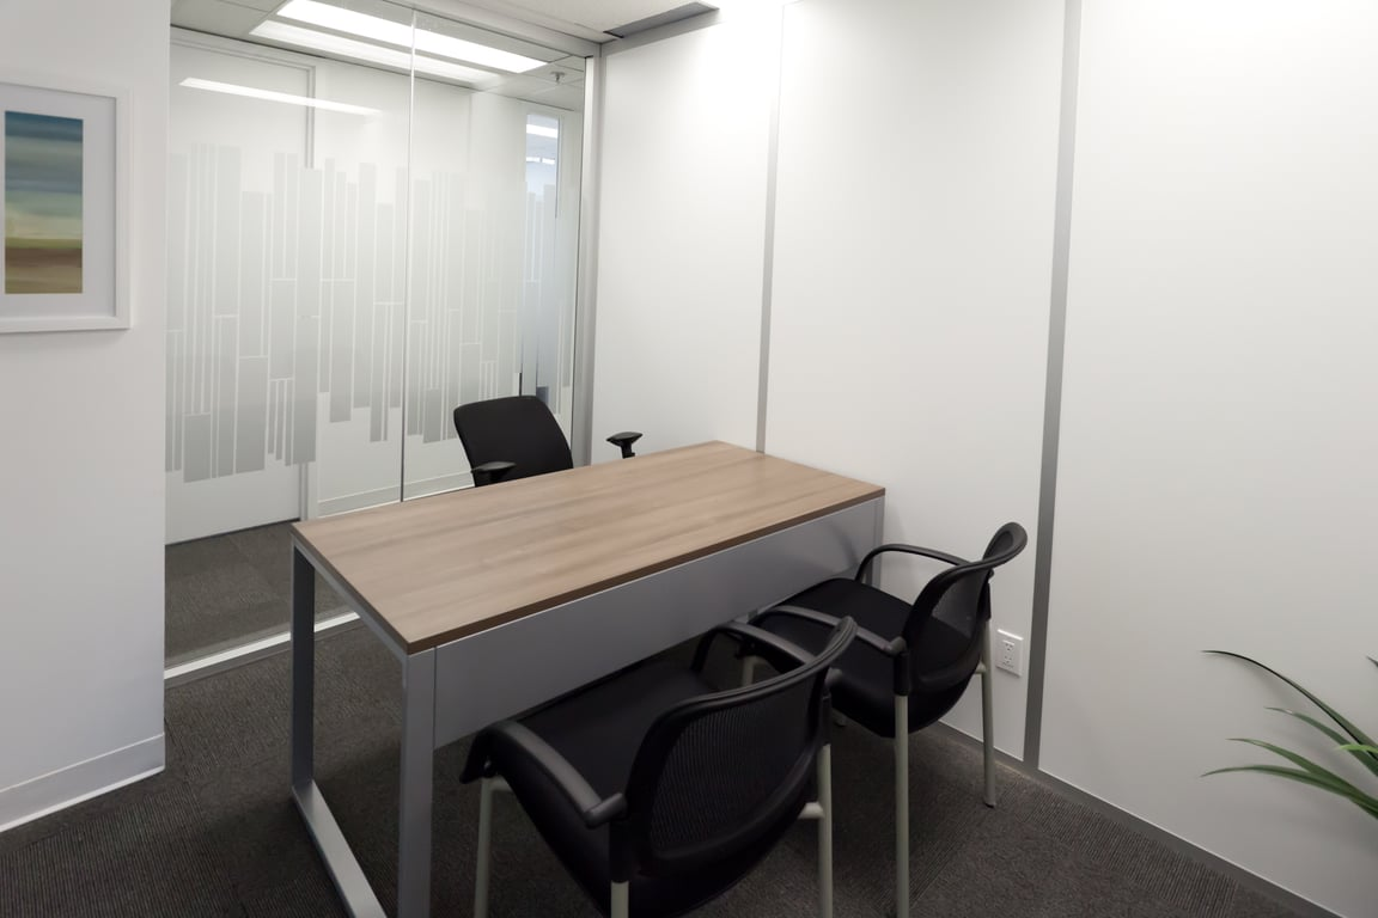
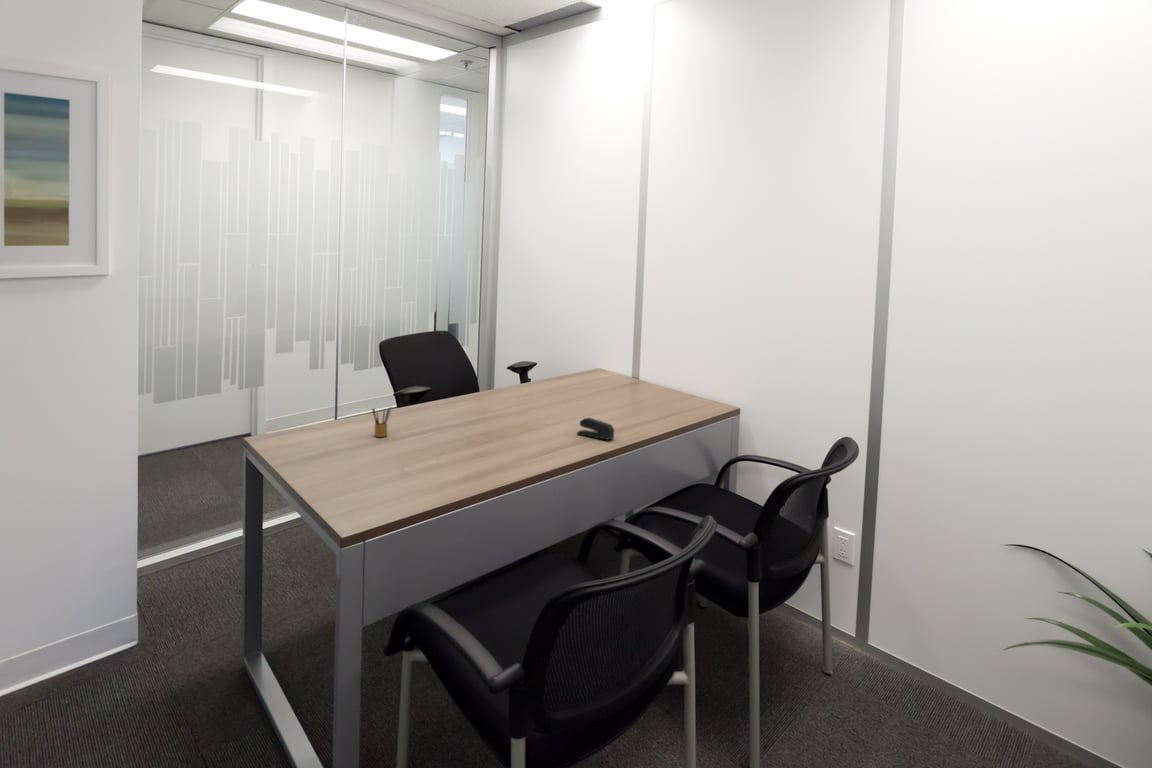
+ stapler [576,417,616,440]
+ pencil box [371,405,393,438]
